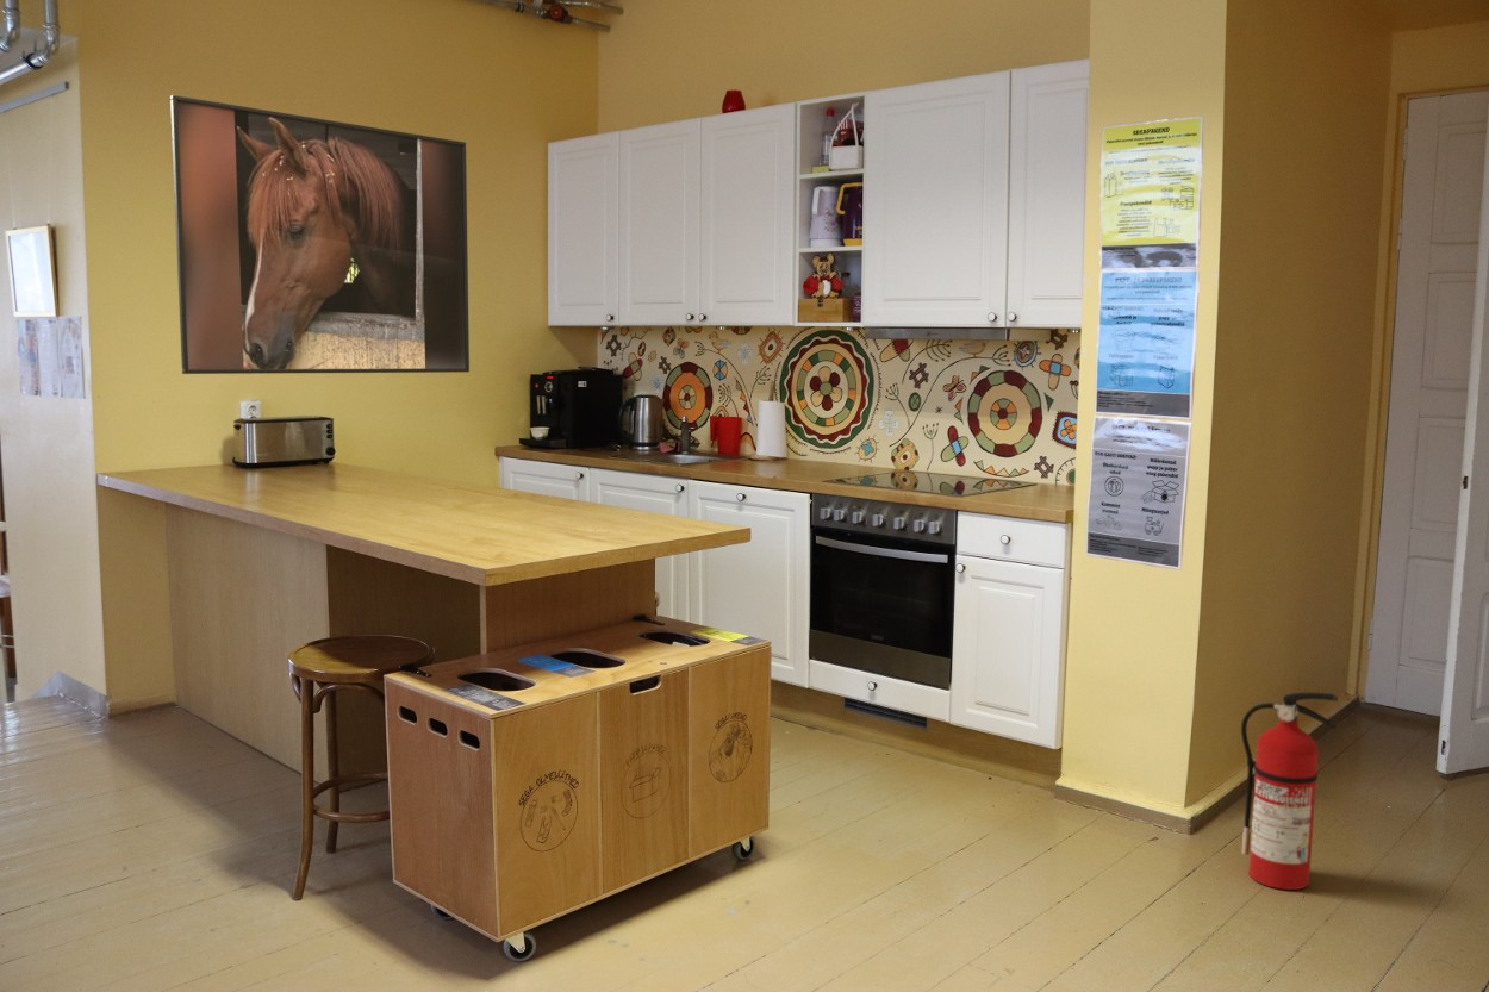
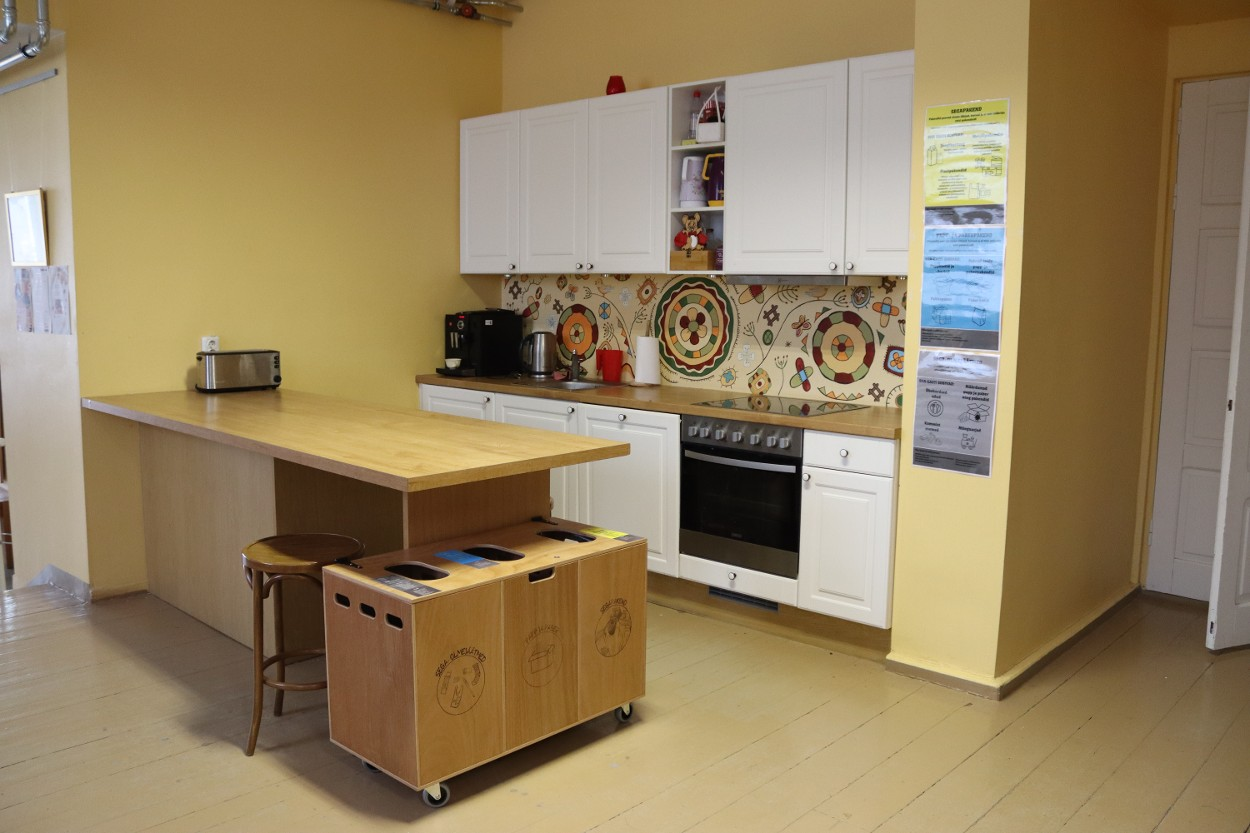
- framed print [169,94,471,375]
- fire extinguisher [1240,691,1339,891]
